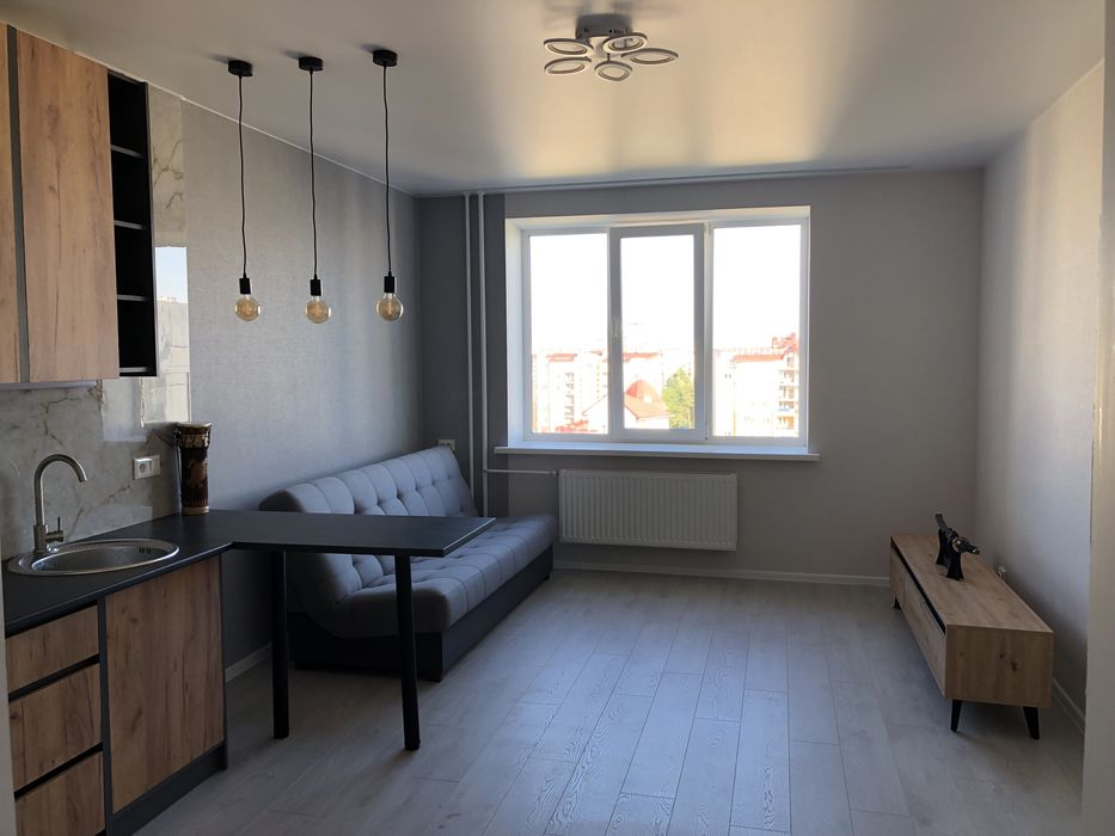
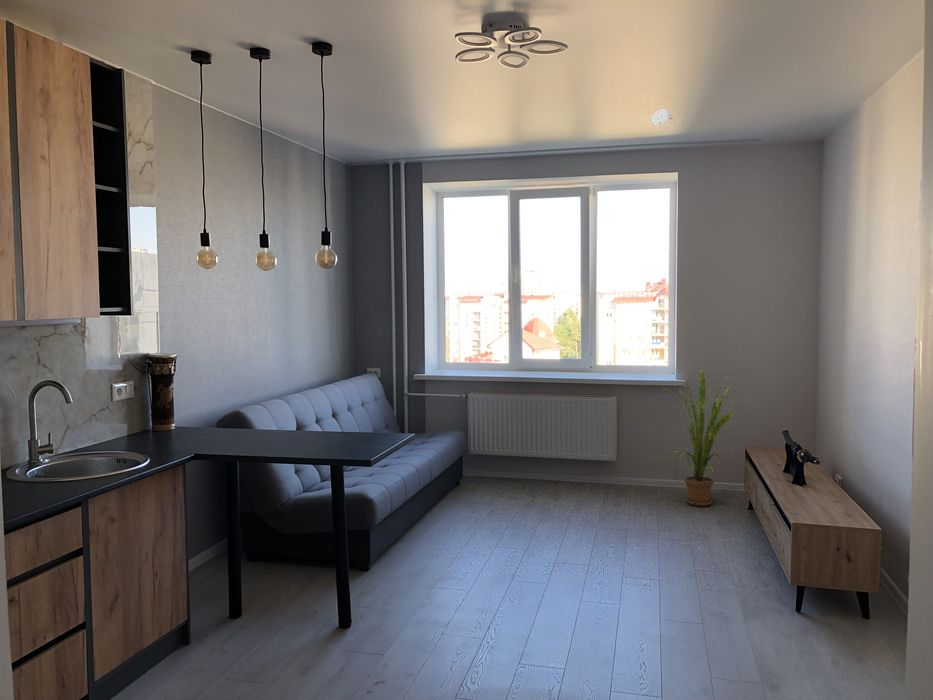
+ house plant [661,368,737,507]
+ smoke detector [652,109,673,127]
